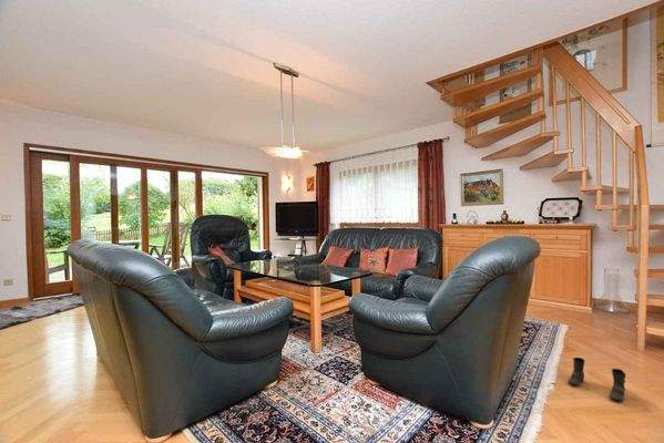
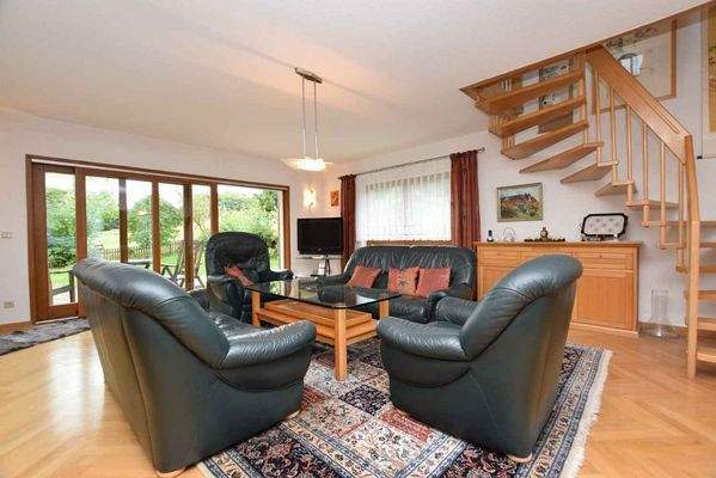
- boots [566,357,626,403]
